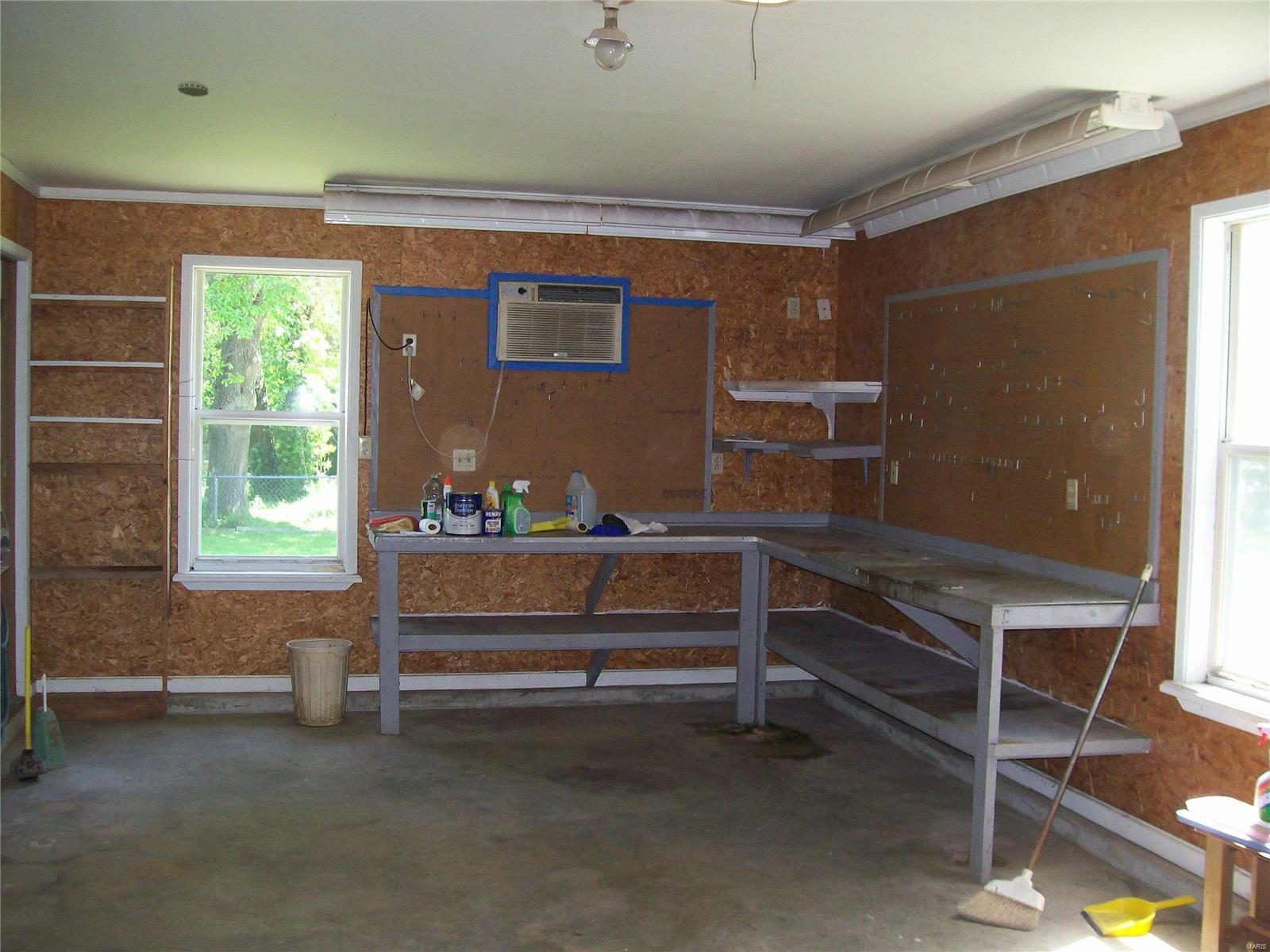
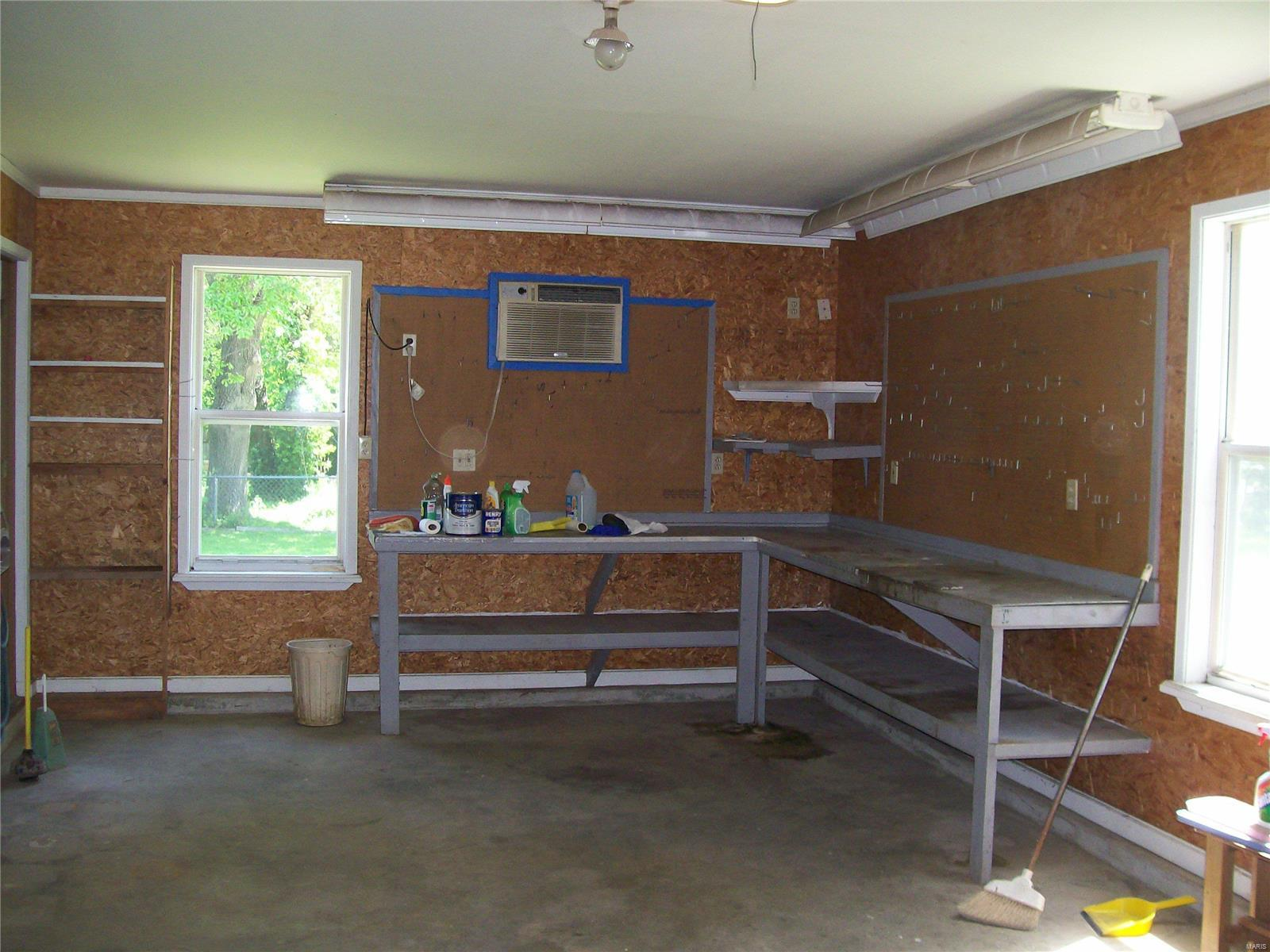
- smoke detector [177,79,209,98]
